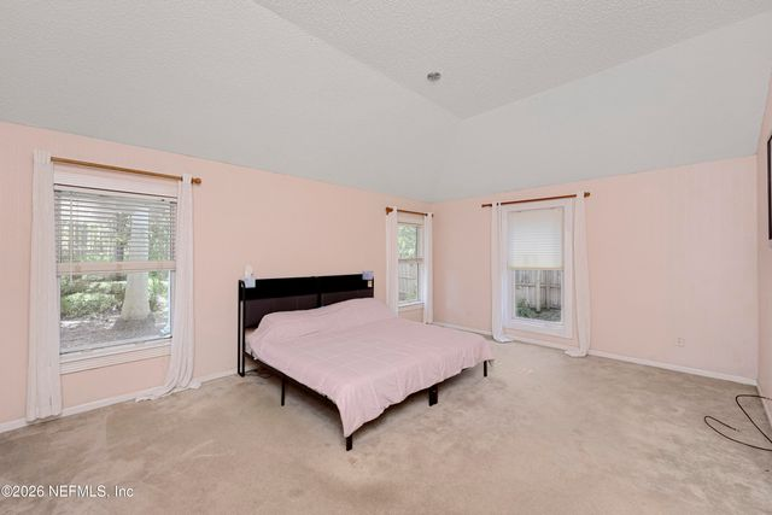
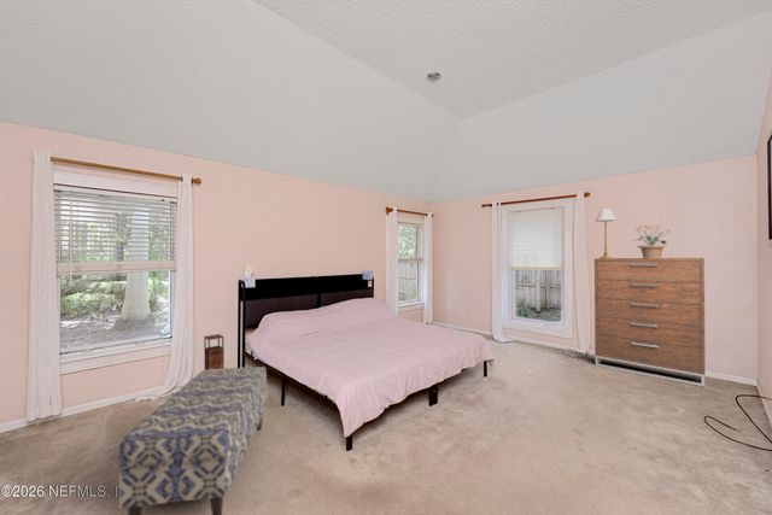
+ storage cabinet [203,333,226,370]
+ table lamp [595,209,616,258]
+ bench [117,365,268,515]
+ potted plant [631,223,673,258]
+ dresser [593,257,707,387]
